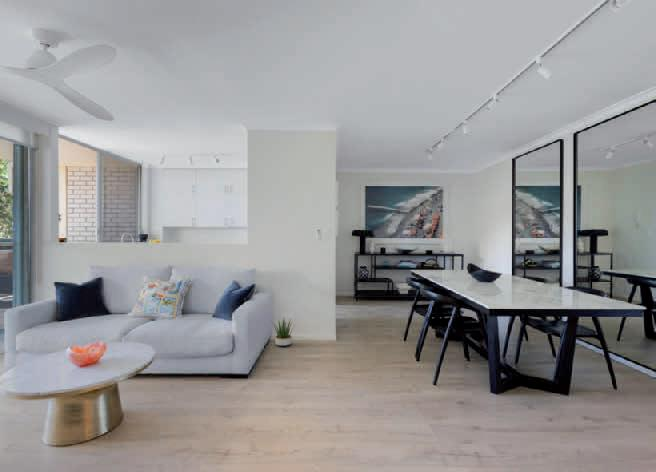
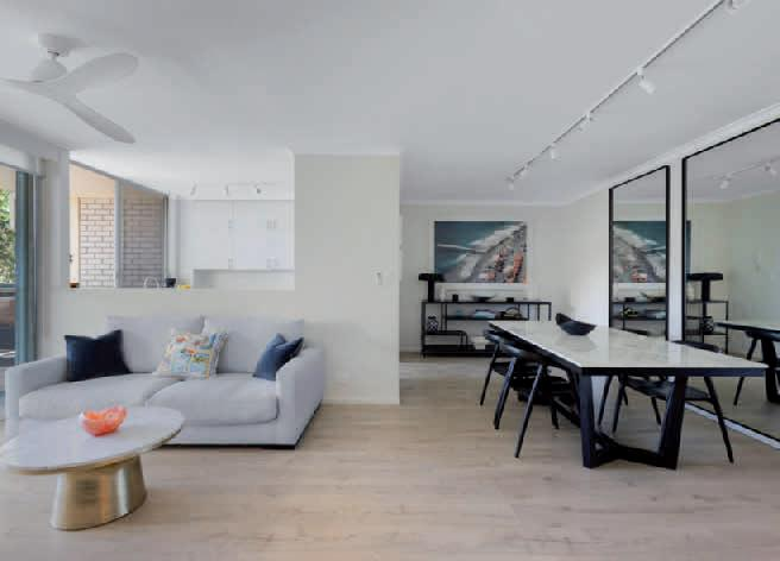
- potted plant [271,317,298,347]
